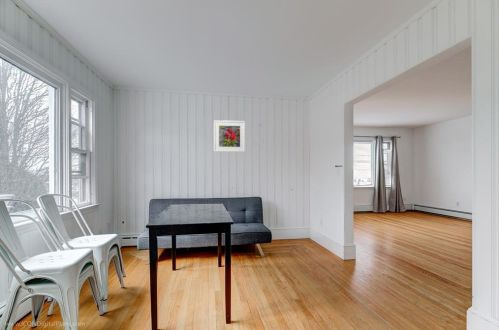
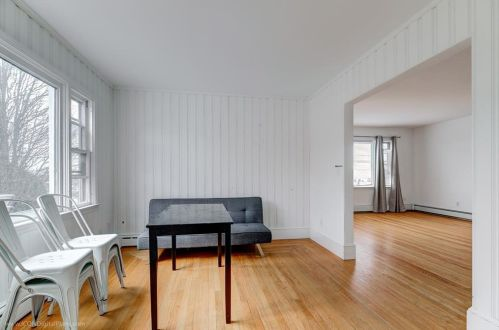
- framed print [213,119,246,153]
